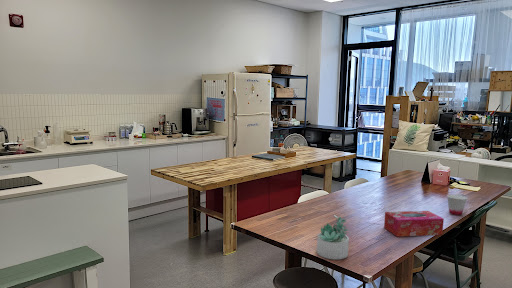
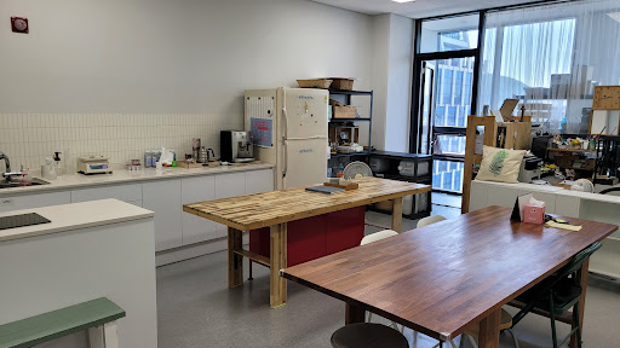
- cup [446,194,468,216]
- tissue box [383,210,445,238]
- succulent plant [316,214,350,261]
